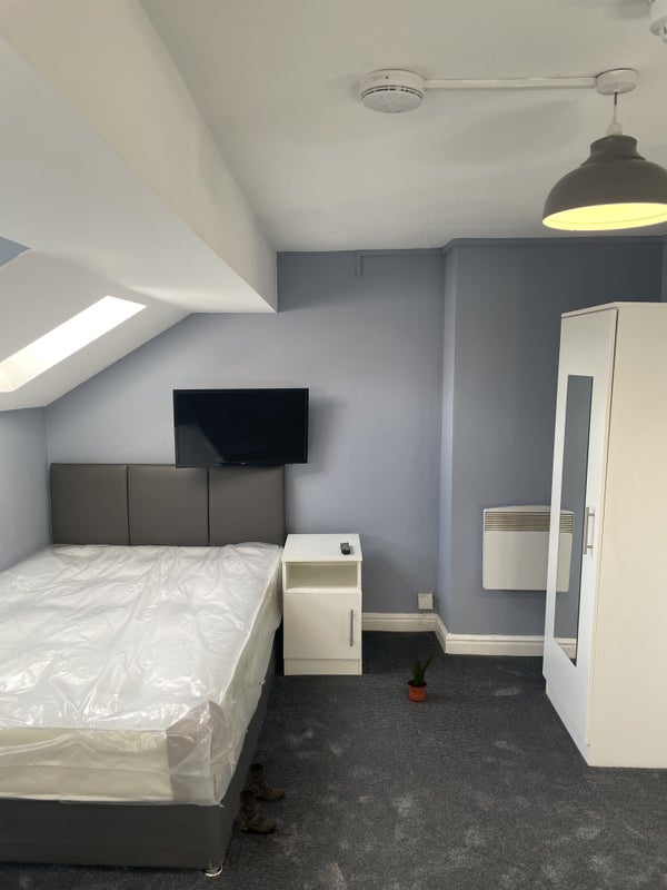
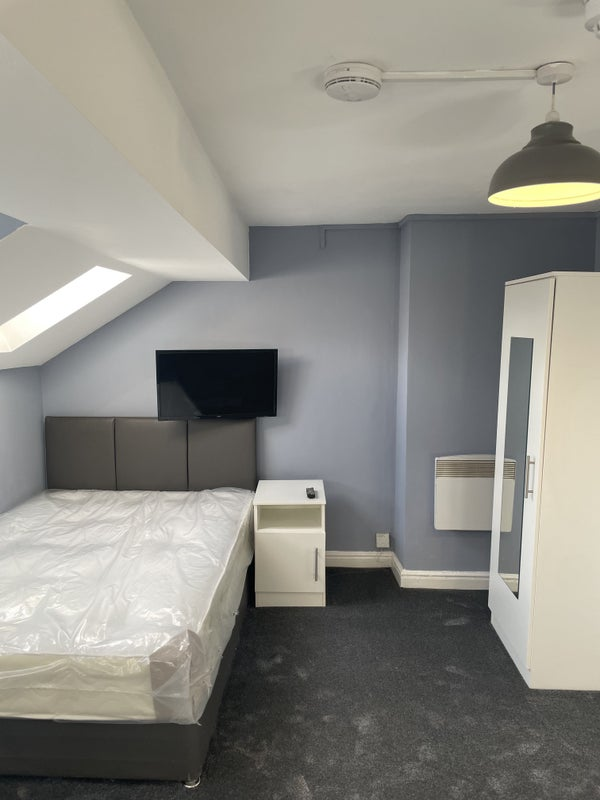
- boots [238,762,286,833]
- potted plant [407,651,437,702]
